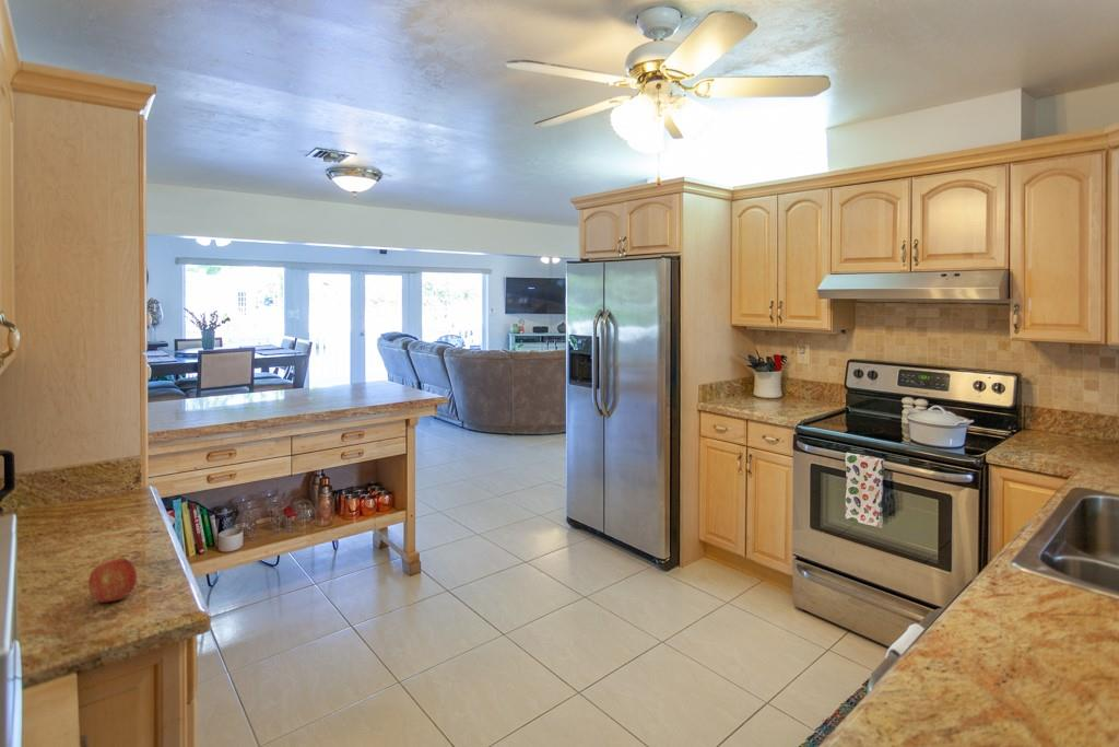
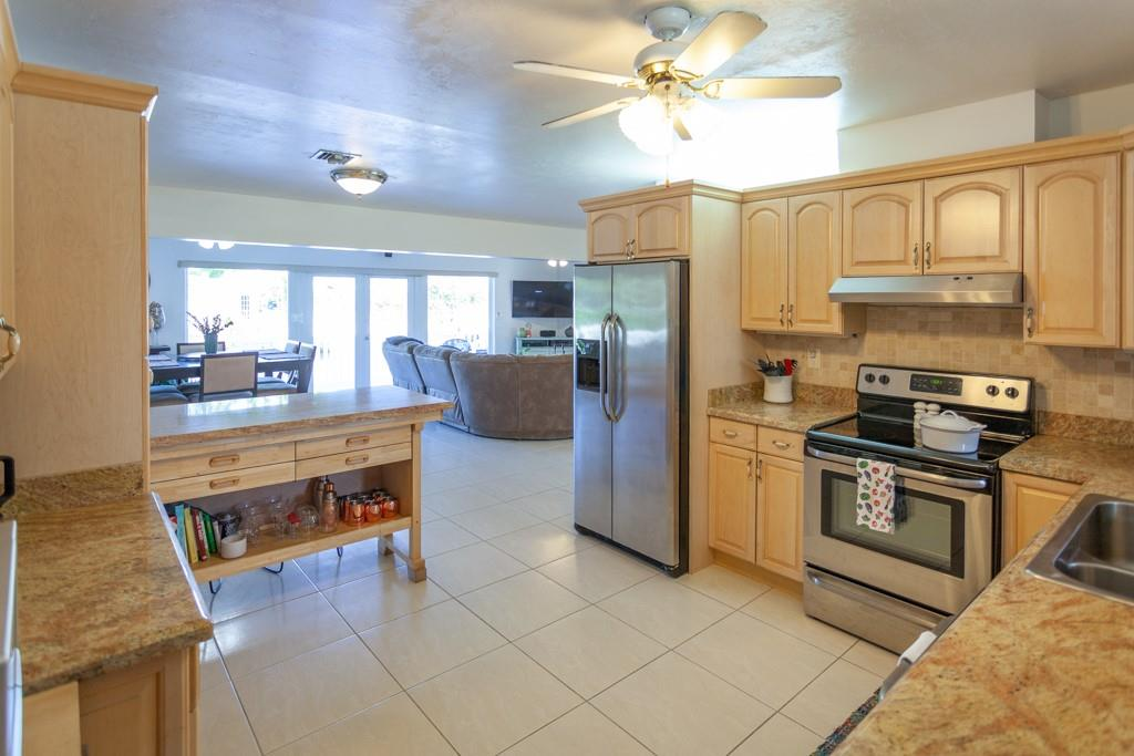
- fruit [87,557,138,604]
